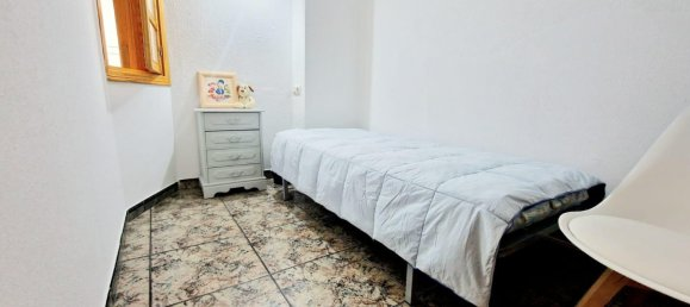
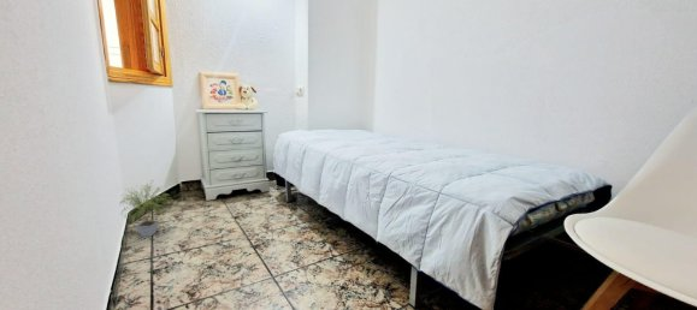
+ potted plant [120,179,172,238]
